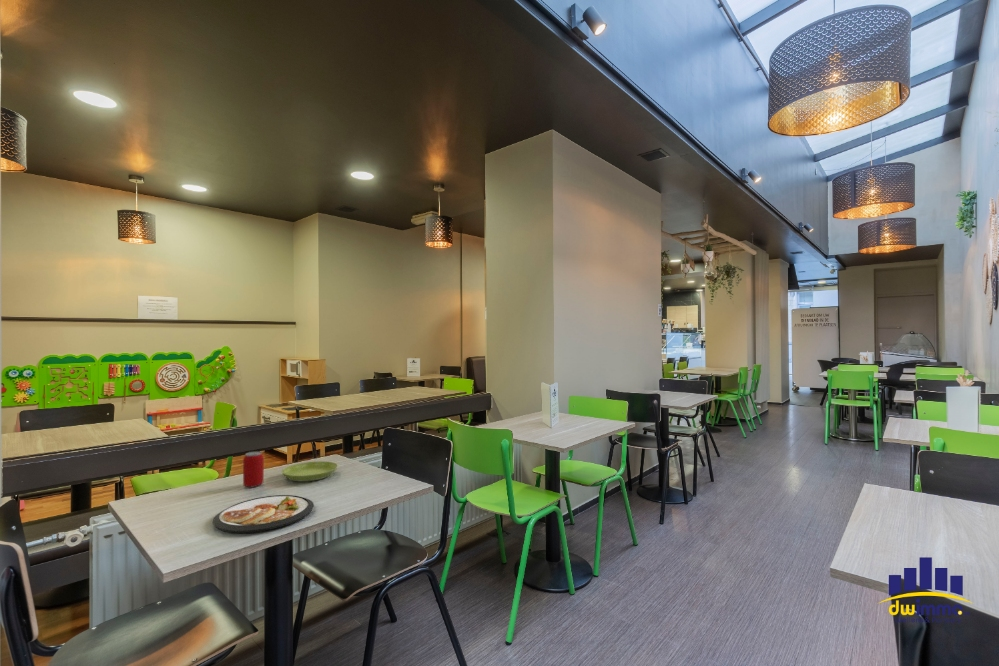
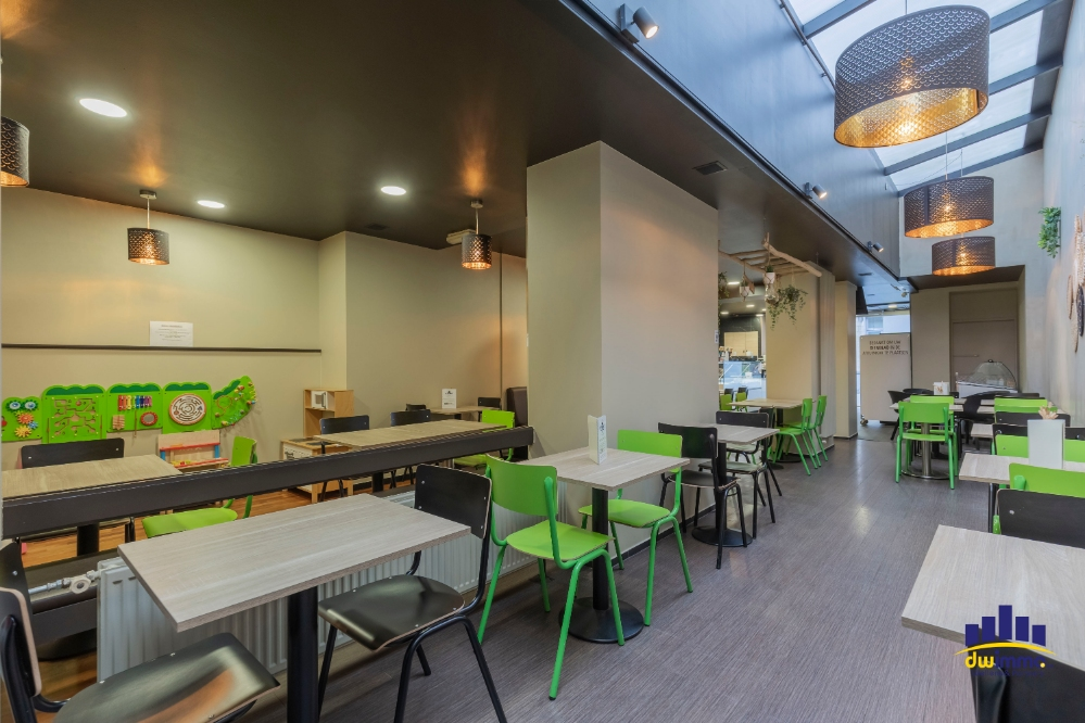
- dish [212,494,315,534]
- saucer [281,460,339,482]
- beverage can [242,451,265,488]
